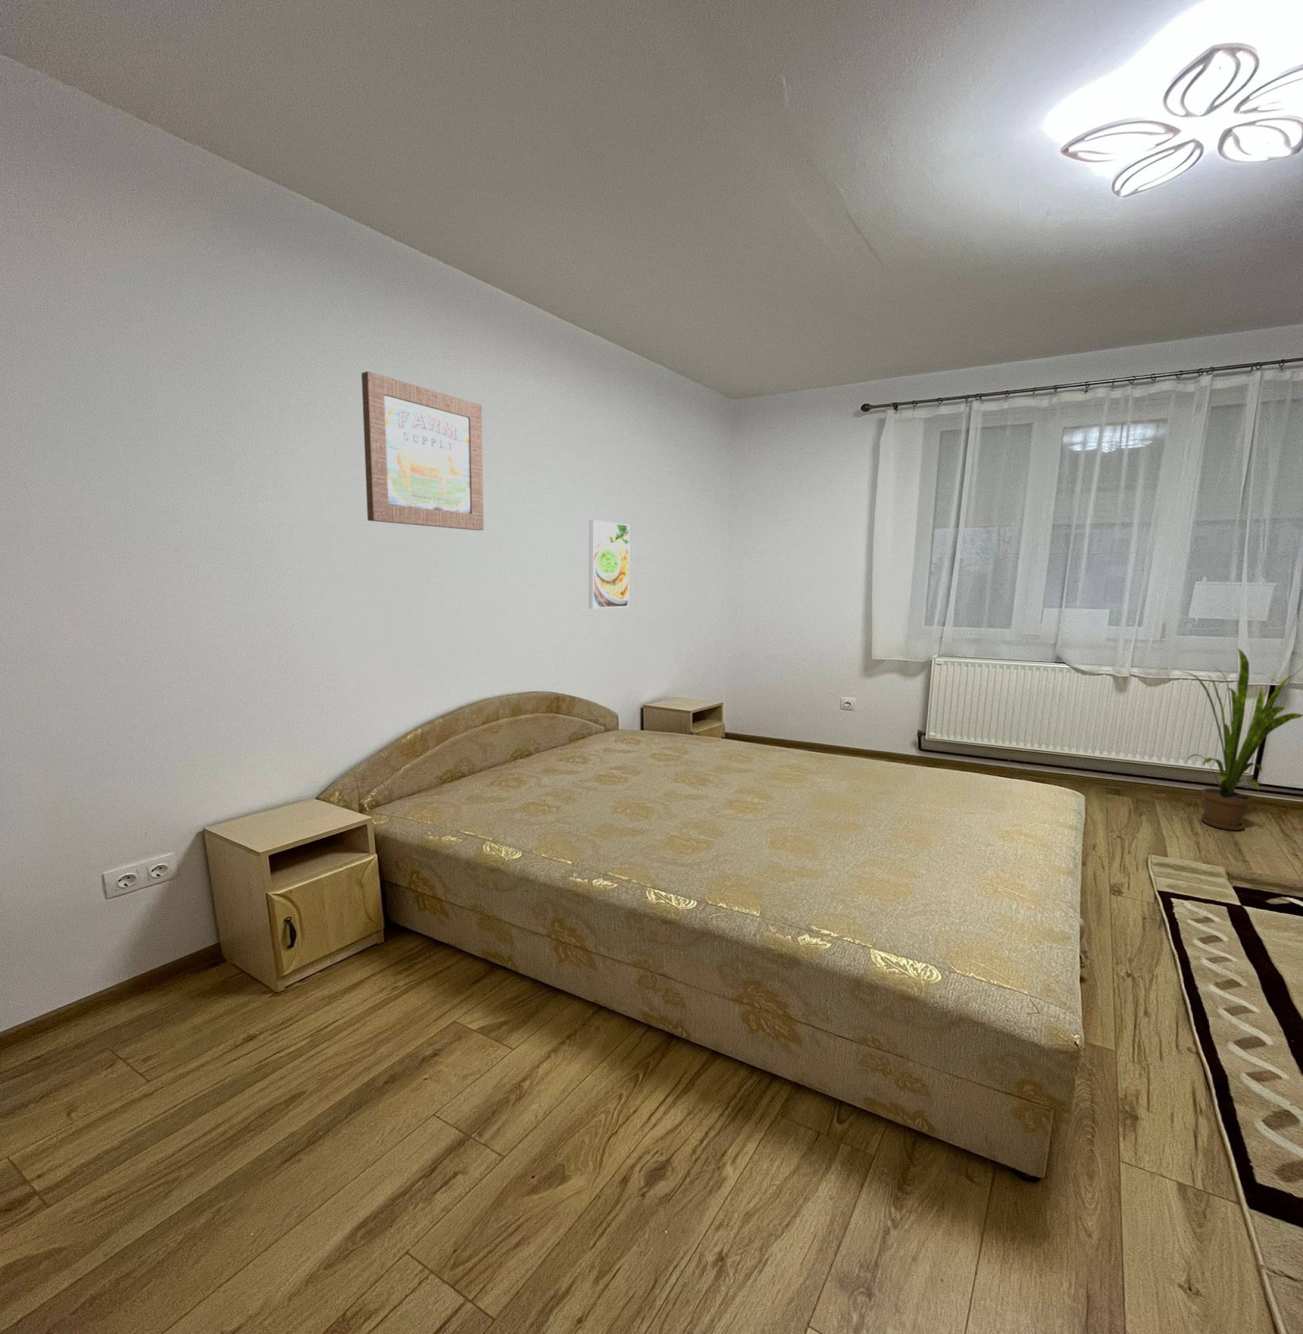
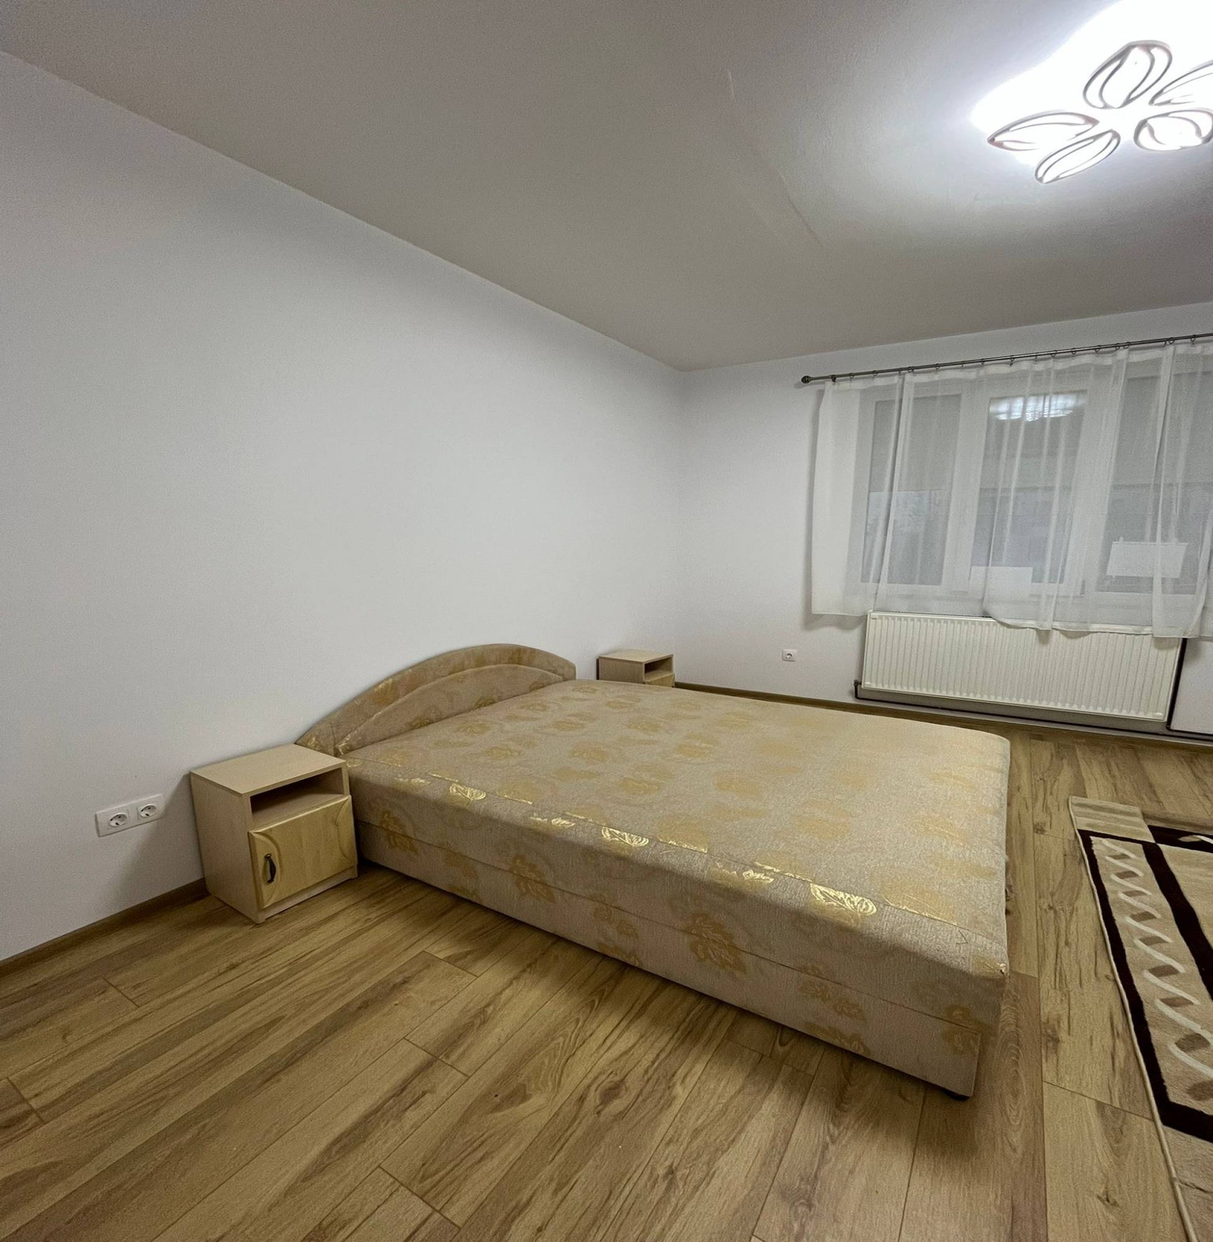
- house plant [1177,648,1303,832]
- wall art [360,371,484,531]
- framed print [588,519,630,609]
